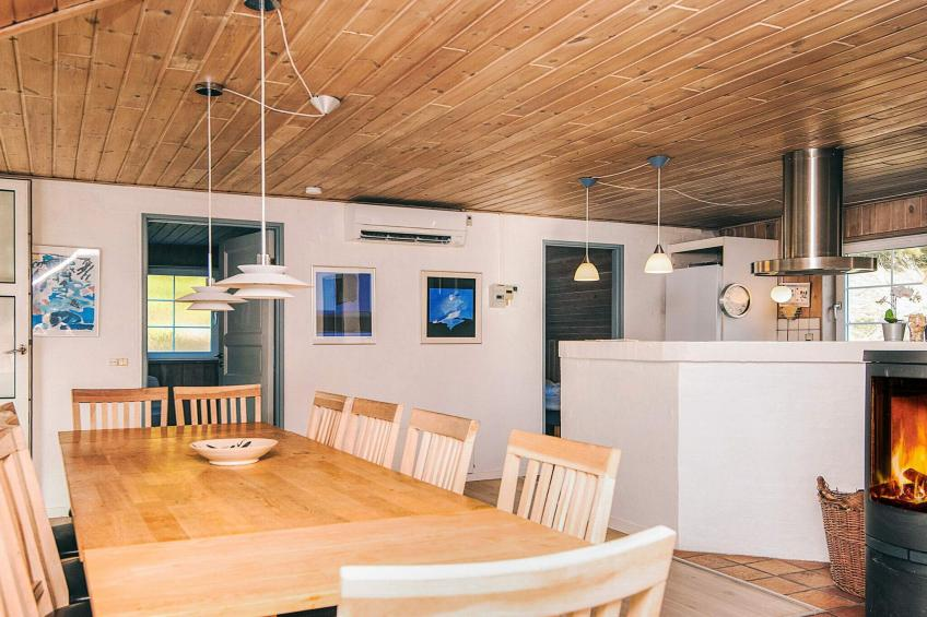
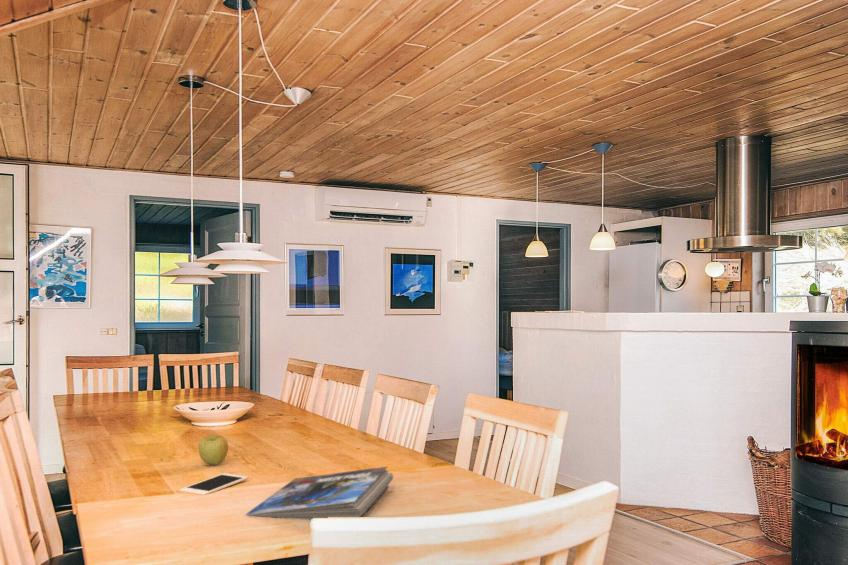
+ magazine [244,466,394,521]
+ cell phone [178,472,249,497]
+ apple [198,434,229,466]
